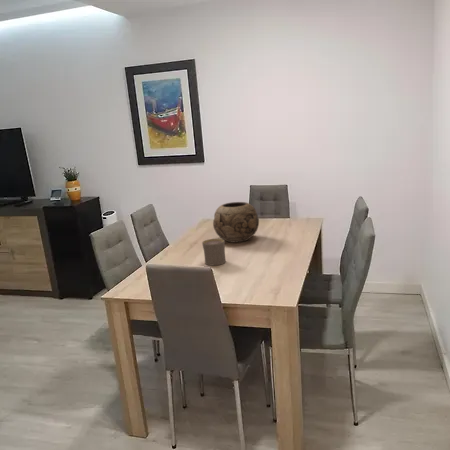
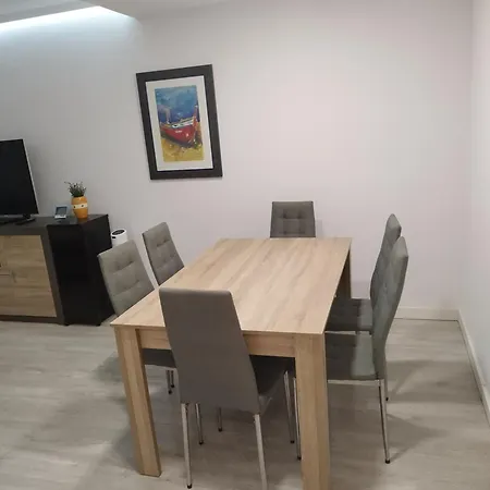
- decorative bowl [212,201,260,243]
- cup [201,238,227,266]
